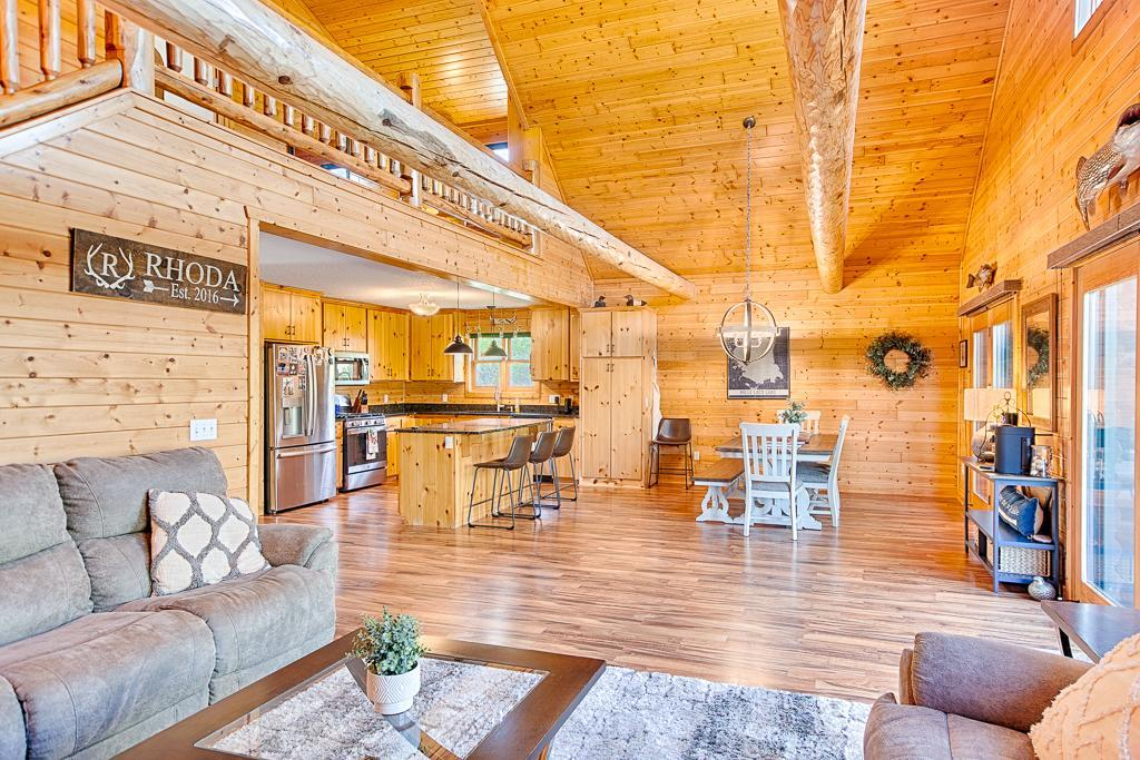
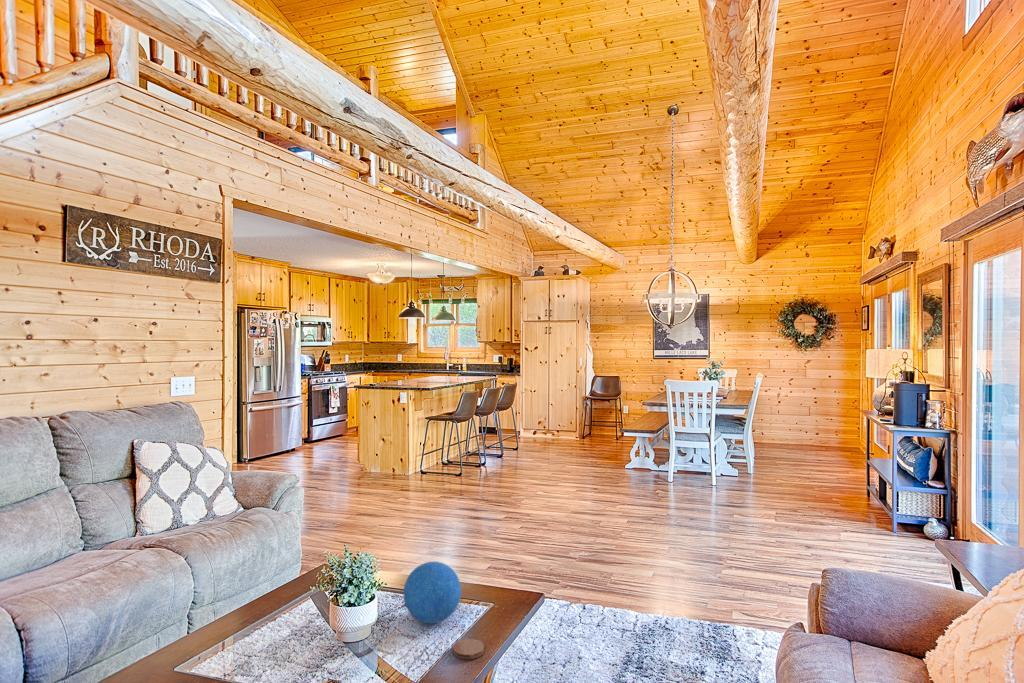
+ decorative ball [403,561,462,625]
+ coaster [452,638,485,660]
